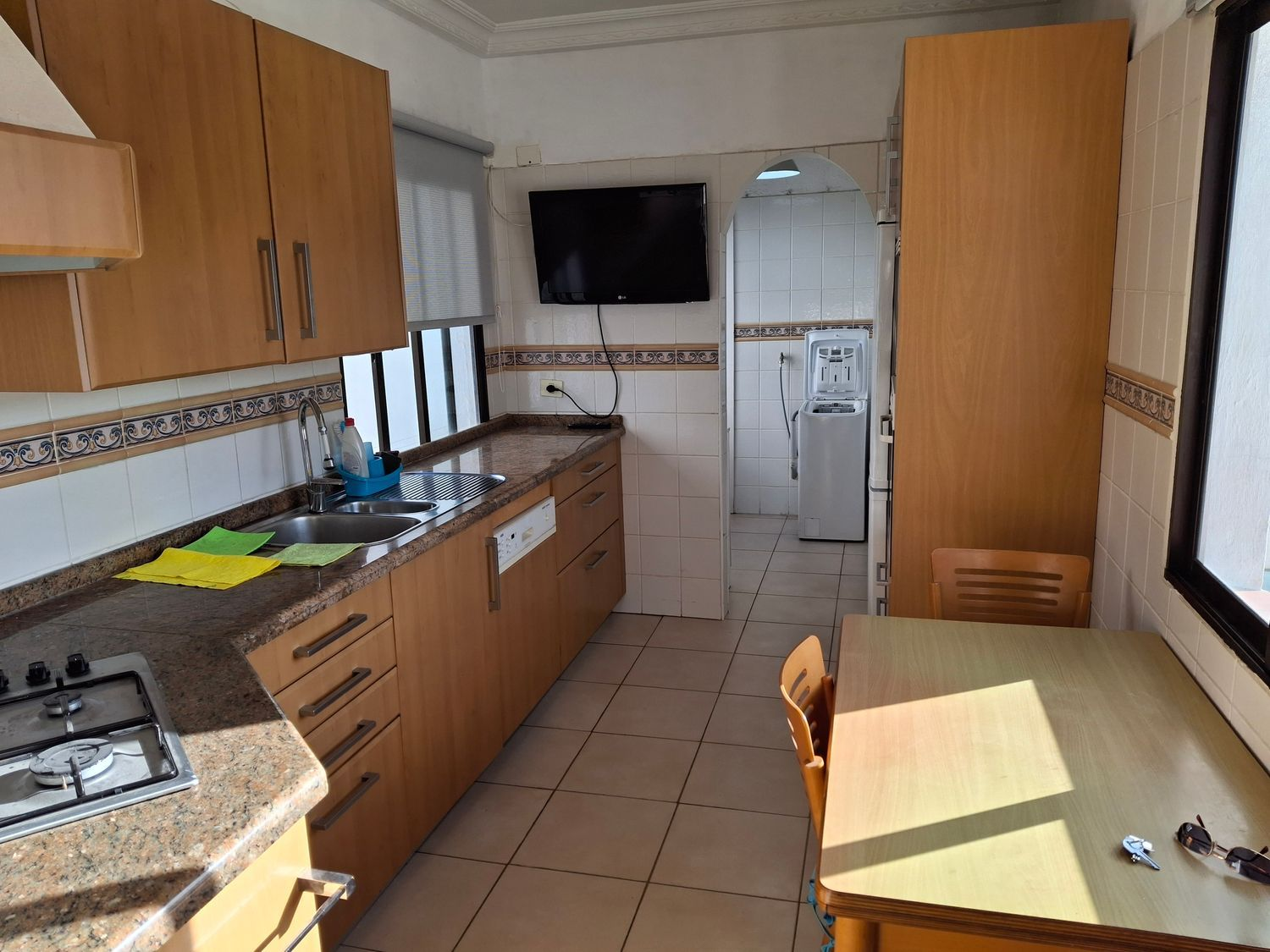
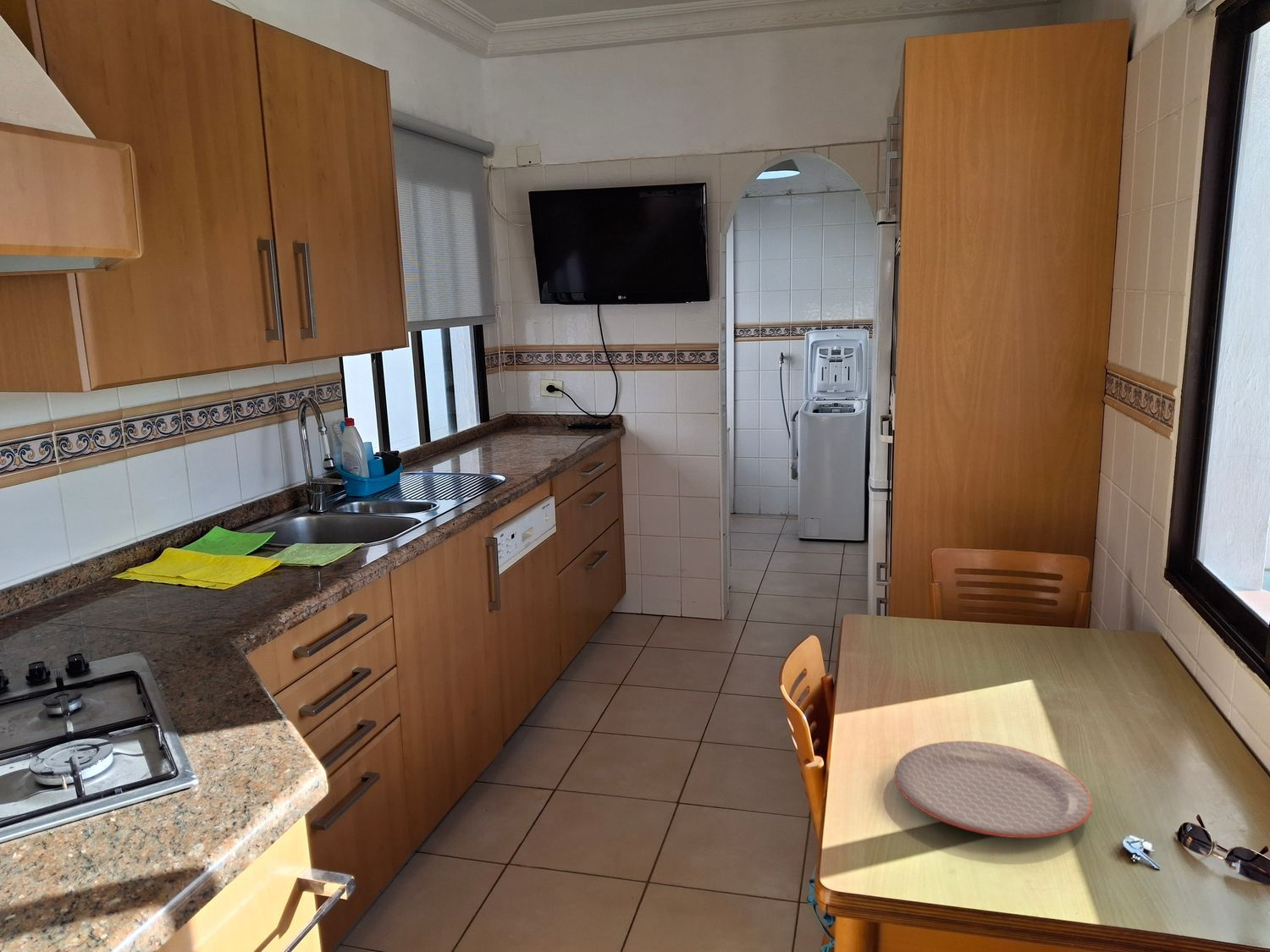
+ plate [893,740,1094,839]
